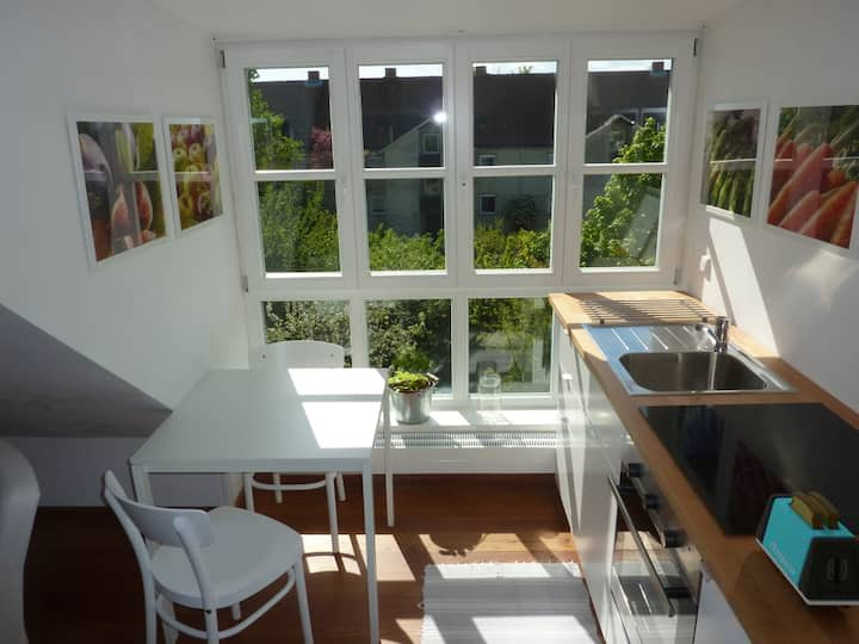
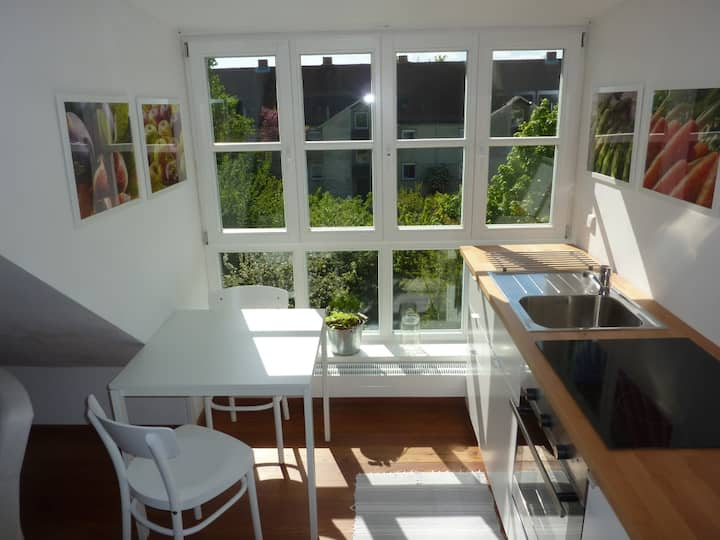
- toaster [754,490,859,609]
